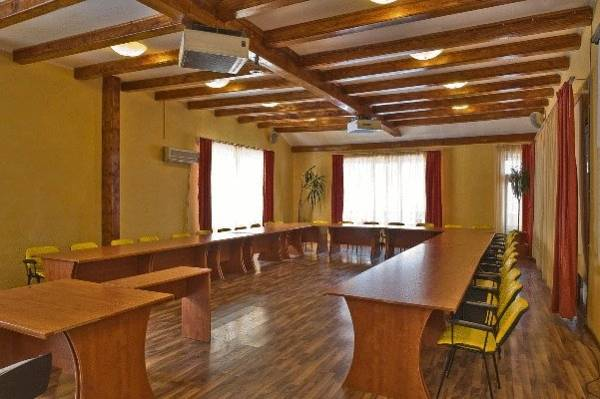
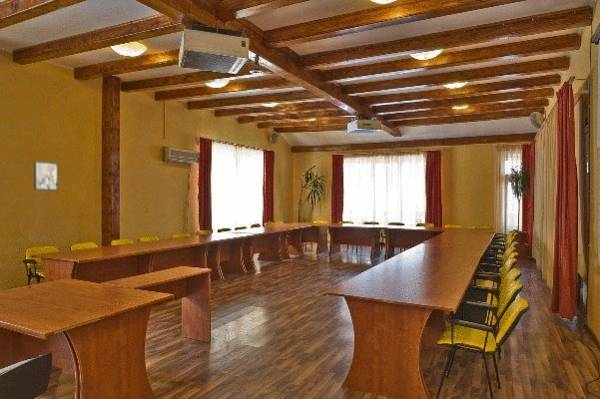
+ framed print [33,160,59,191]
